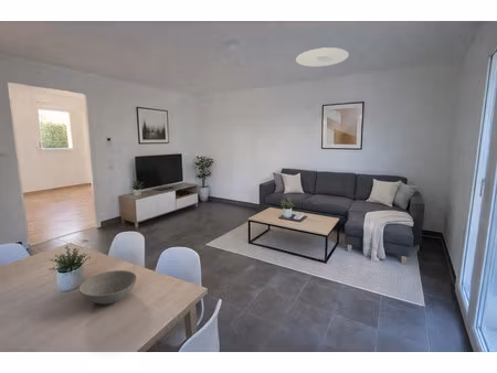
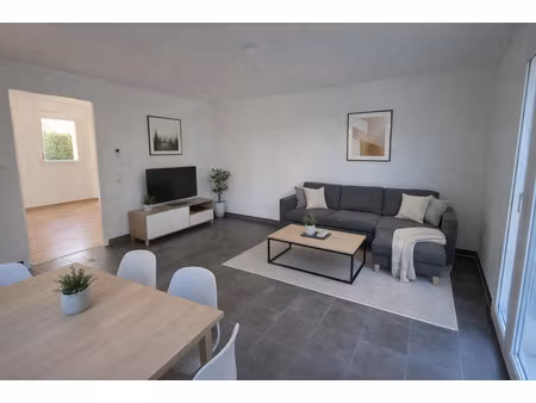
- bowl [77,269,138,306]
- ceiling light [295,46,350,67]
